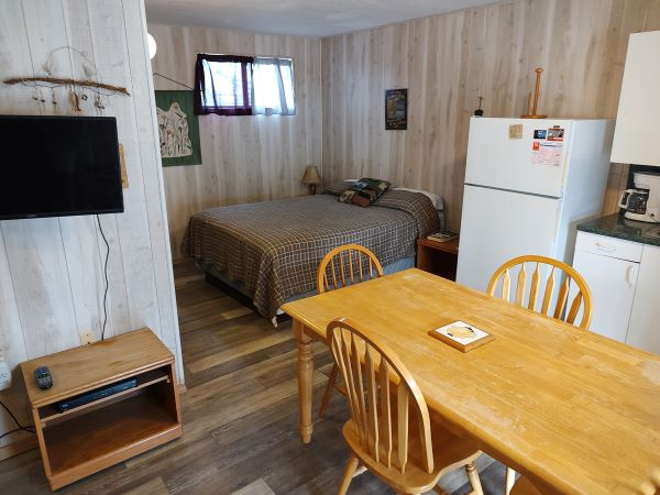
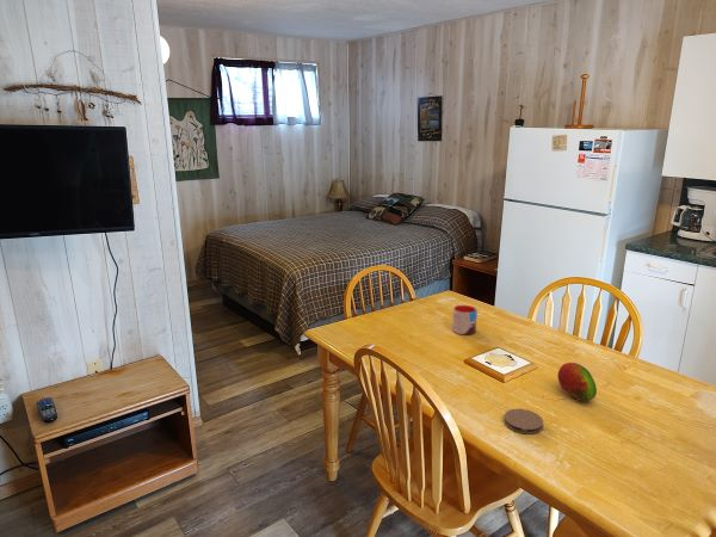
+ fruit [556,362,598,402]
+ coaster [504,408,544,436]
+ mug [451,304,479,337]
